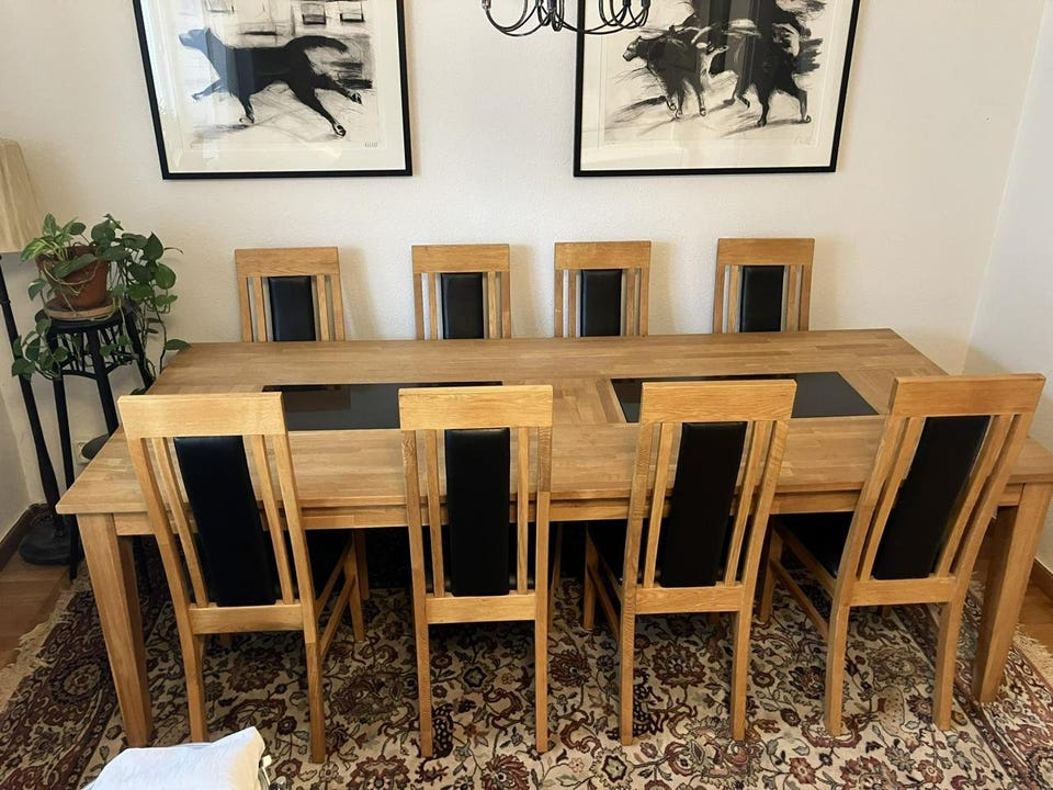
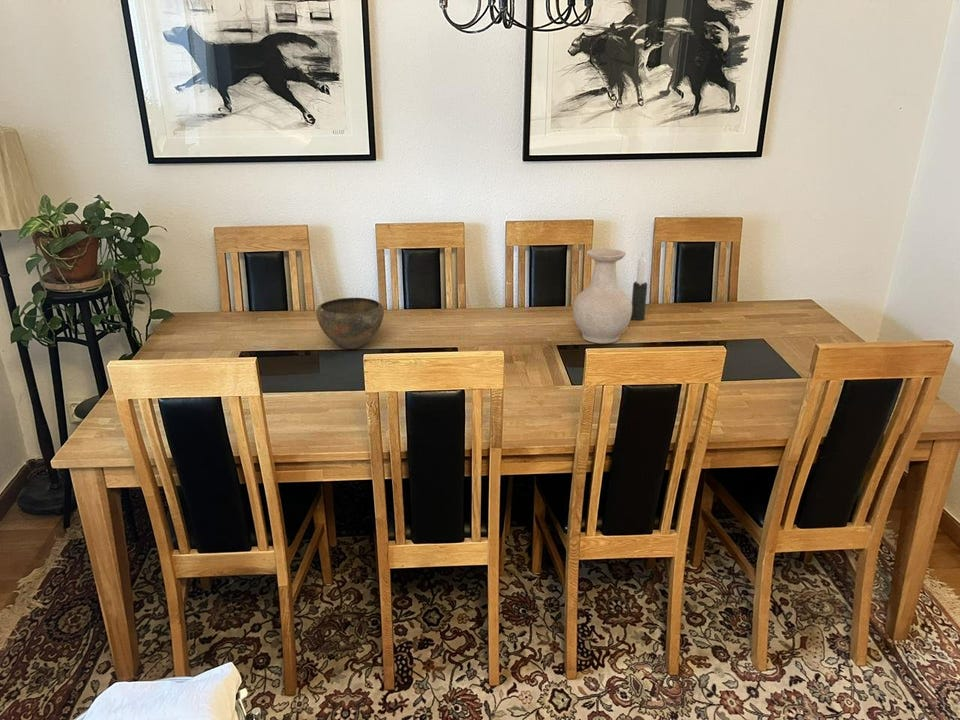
+ bowl [316,297,385,350]
+ candle [631,251,648,321]
+ vase [572,248,632,344]
